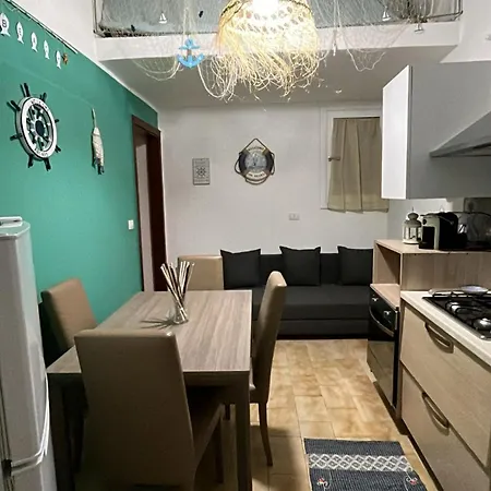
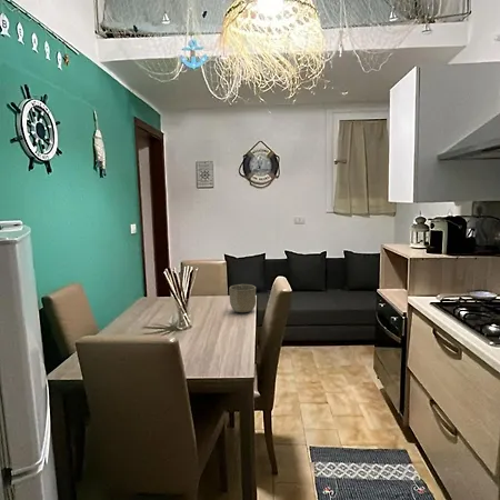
+ bowl [228,283,257,313]
